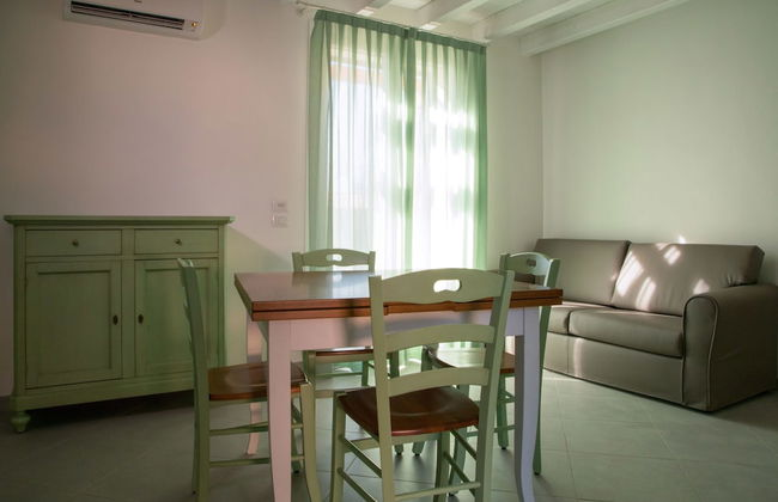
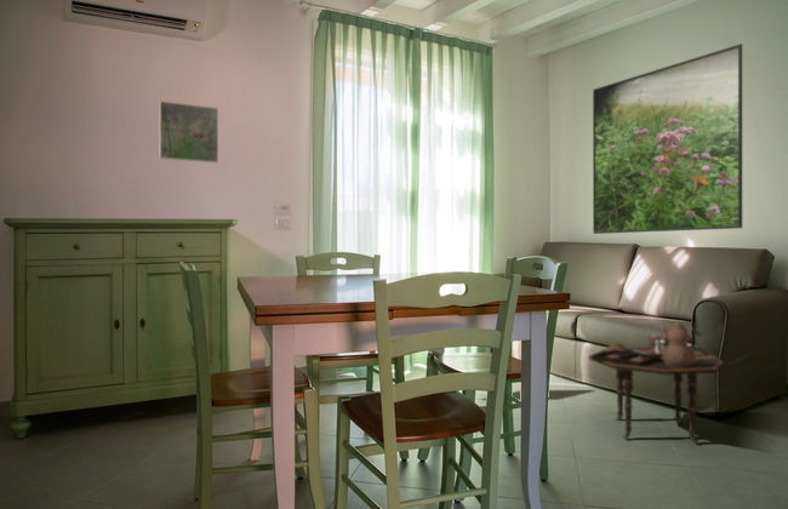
+ side table [587,320,725,445]
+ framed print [158,101,219,164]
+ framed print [592,42,743,235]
